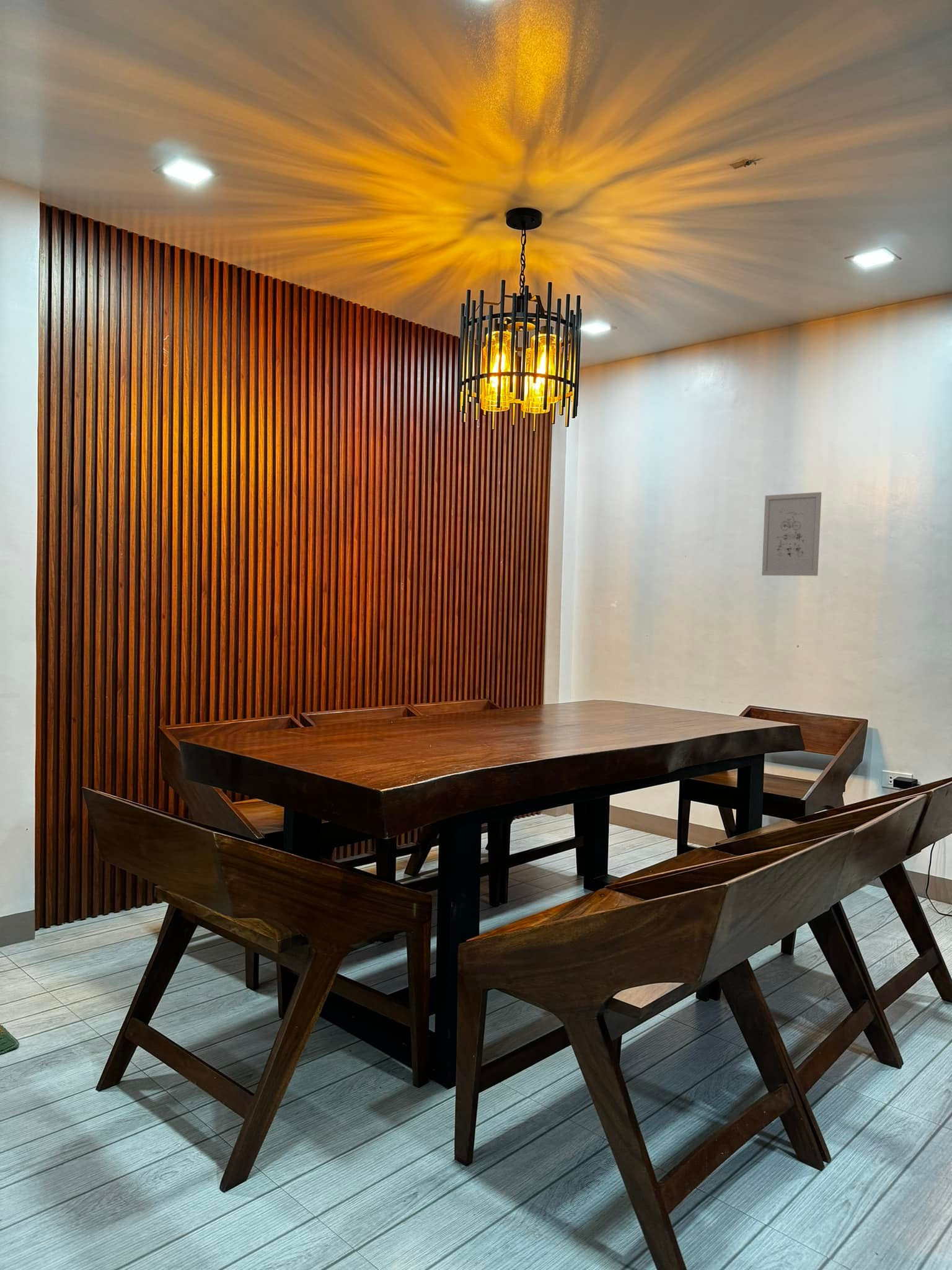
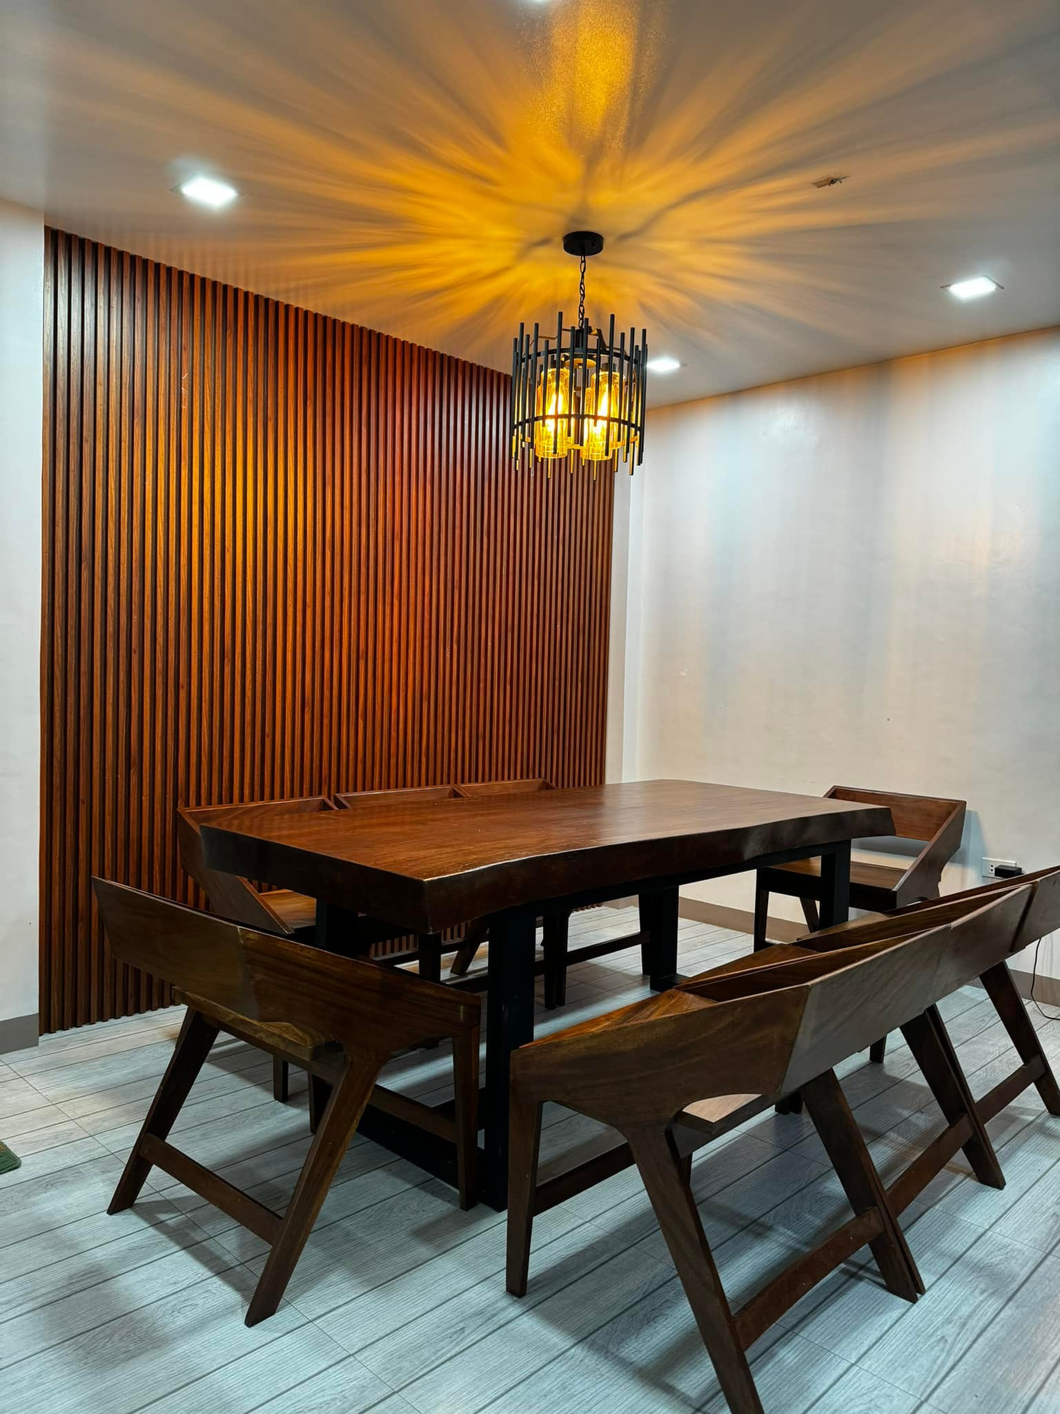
- wall art [761,492,822,576]
